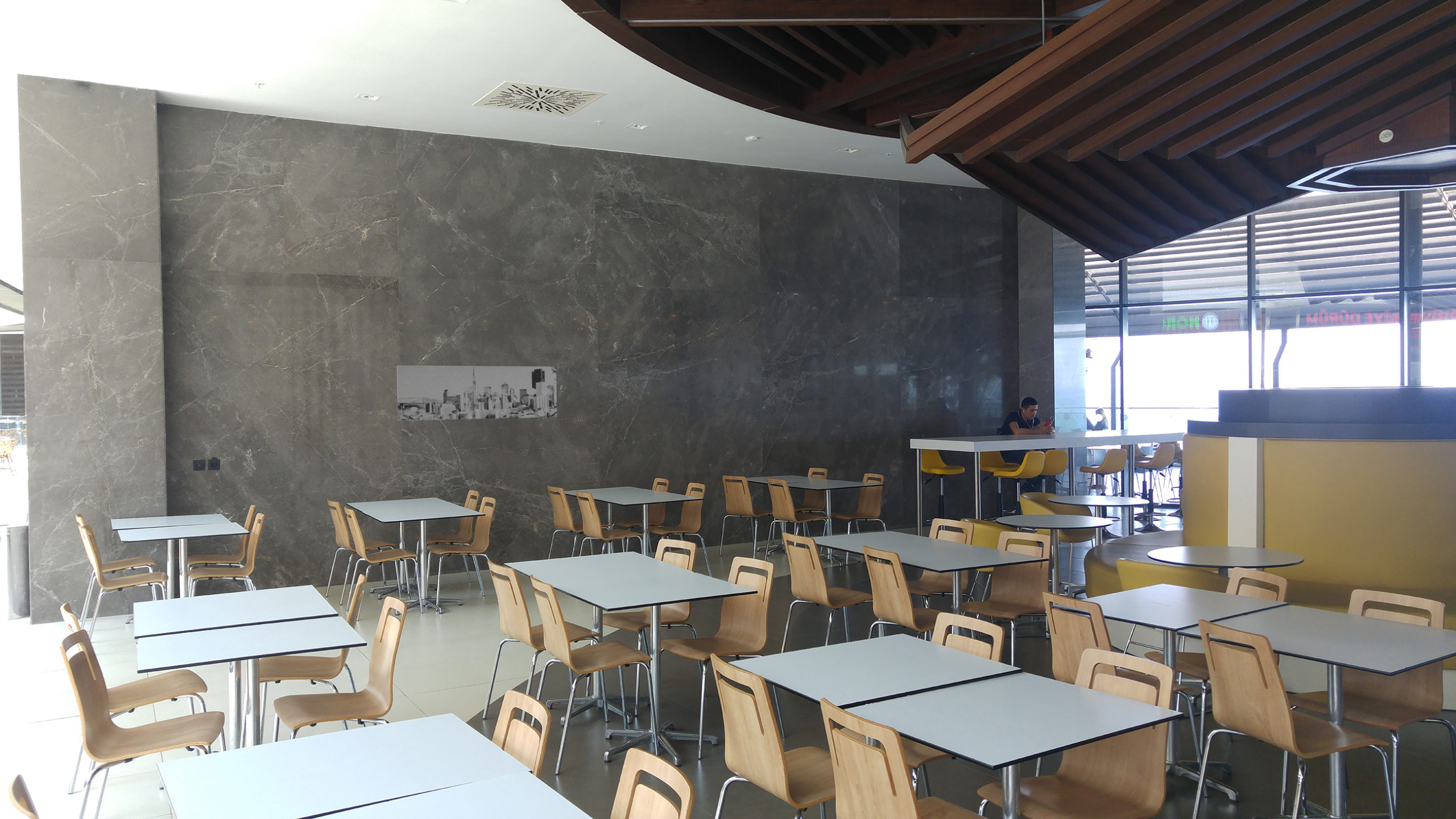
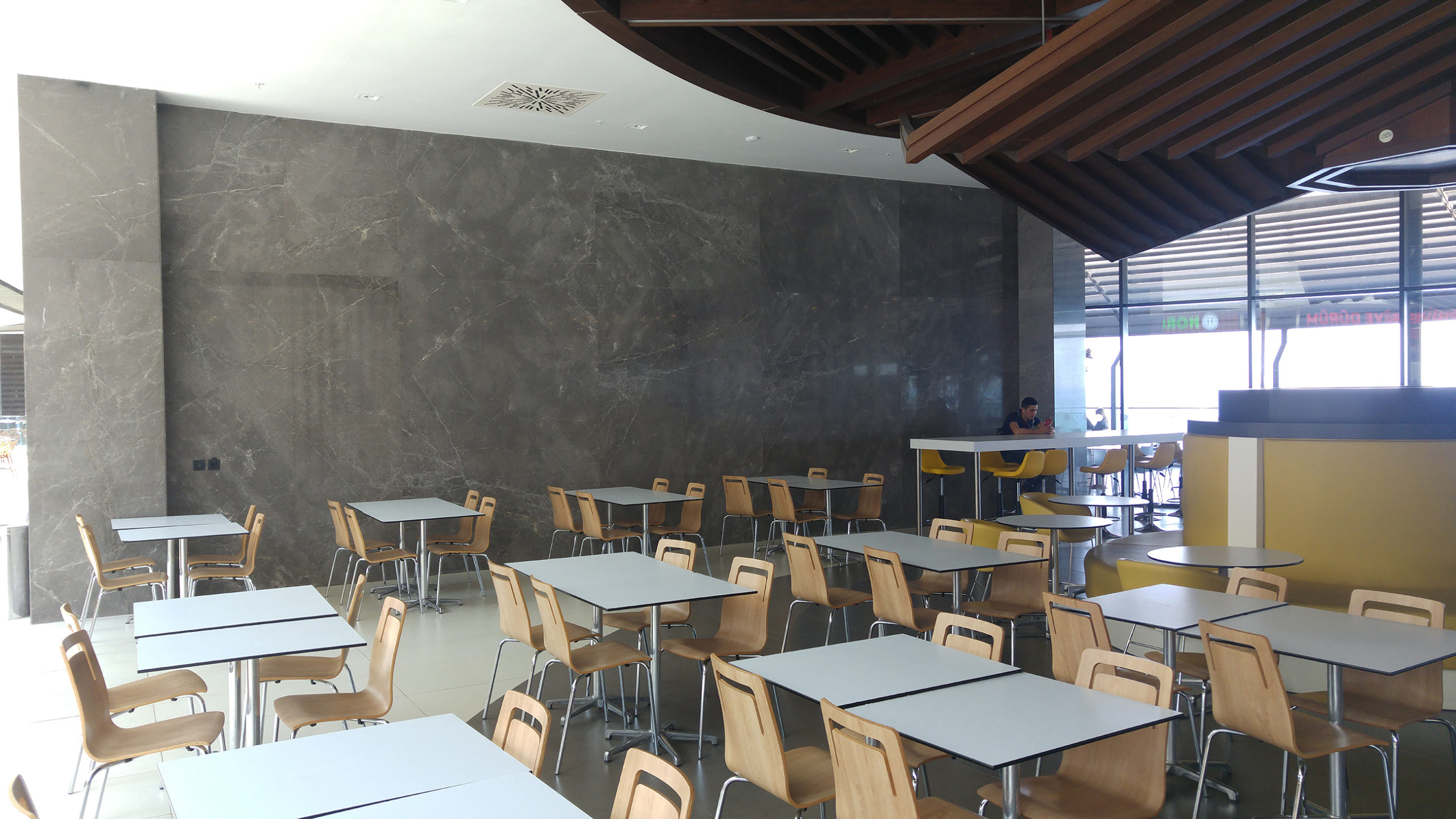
- wall art [396,365,557,421]
